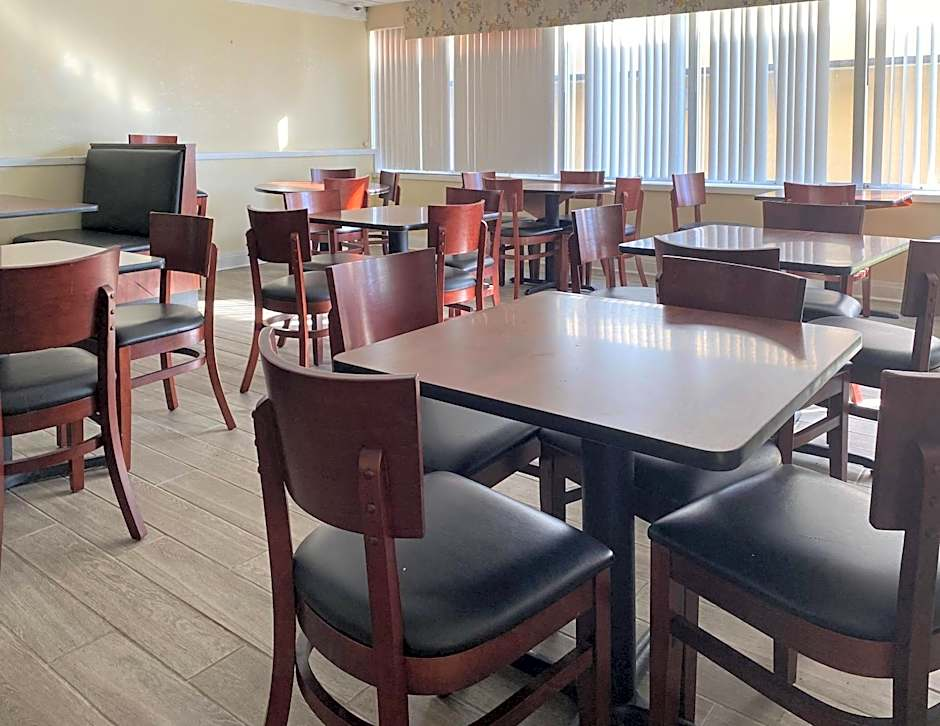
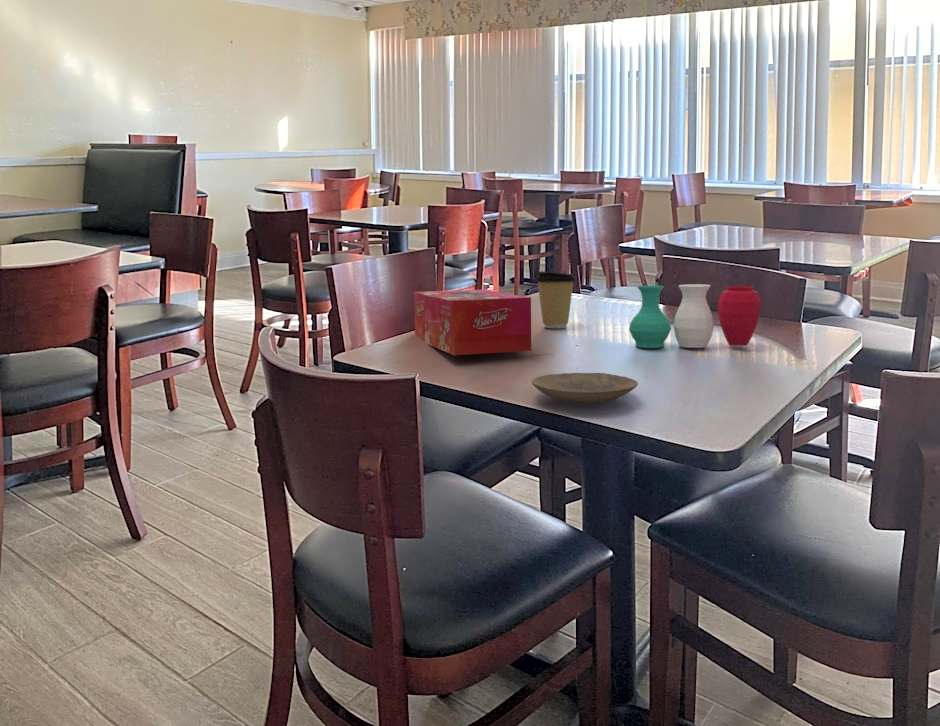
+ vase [628,283,761,349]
+ tissue box [413,289,532,356]
+ plate [531,372,639,404]
+ coffee cup [534,270,577,329]
